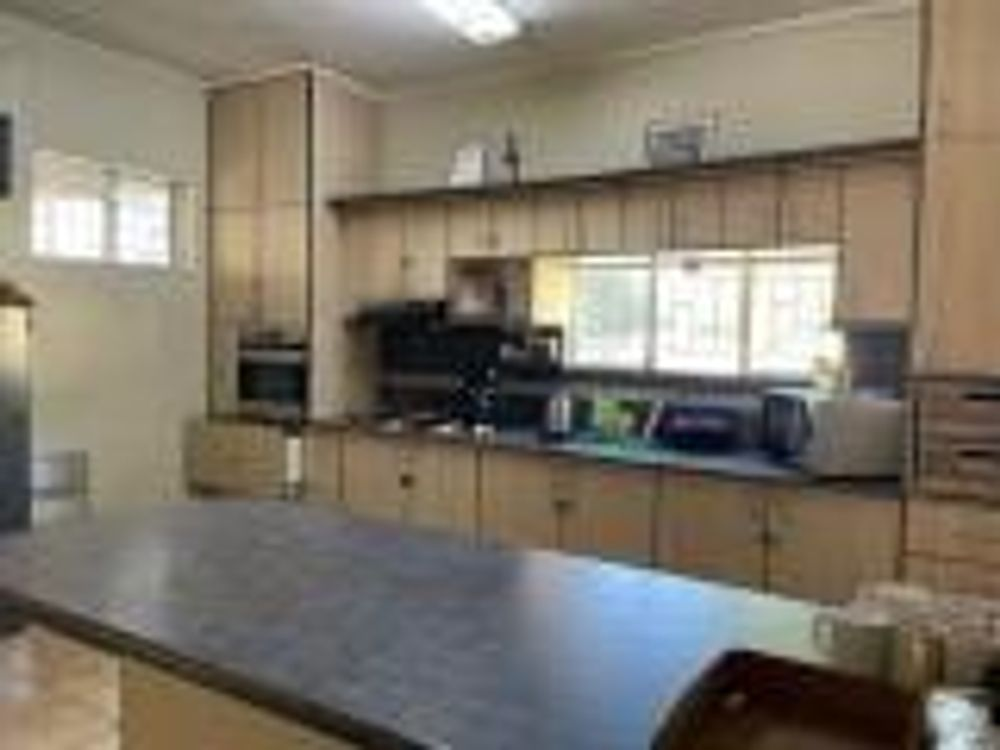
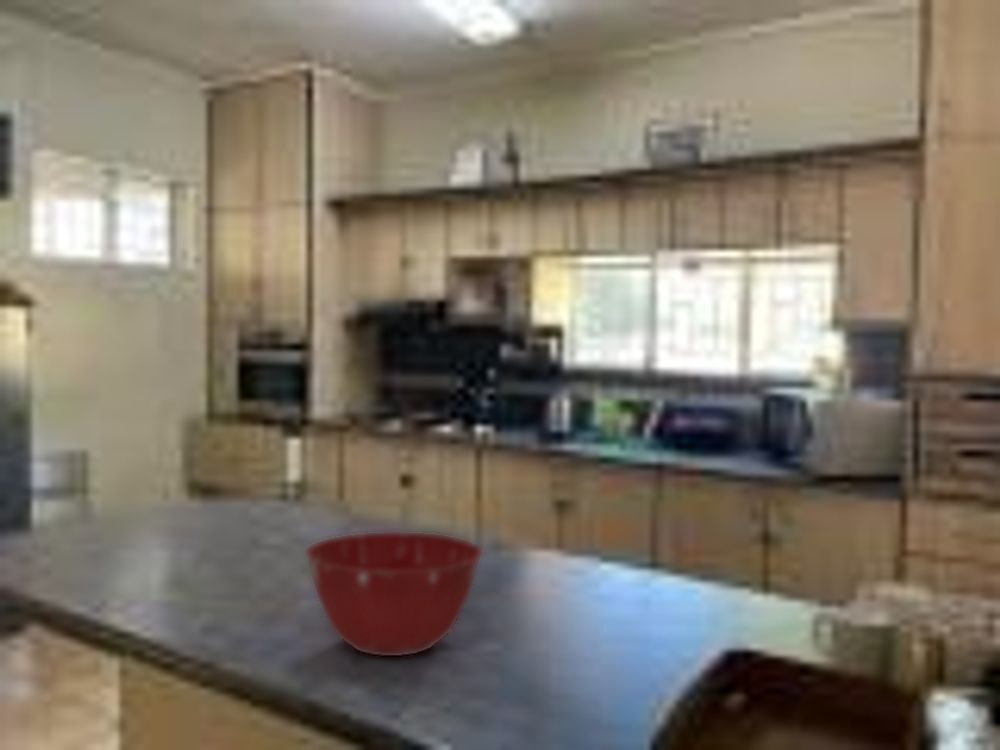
+ mixing bowl [304,531,484,657]
